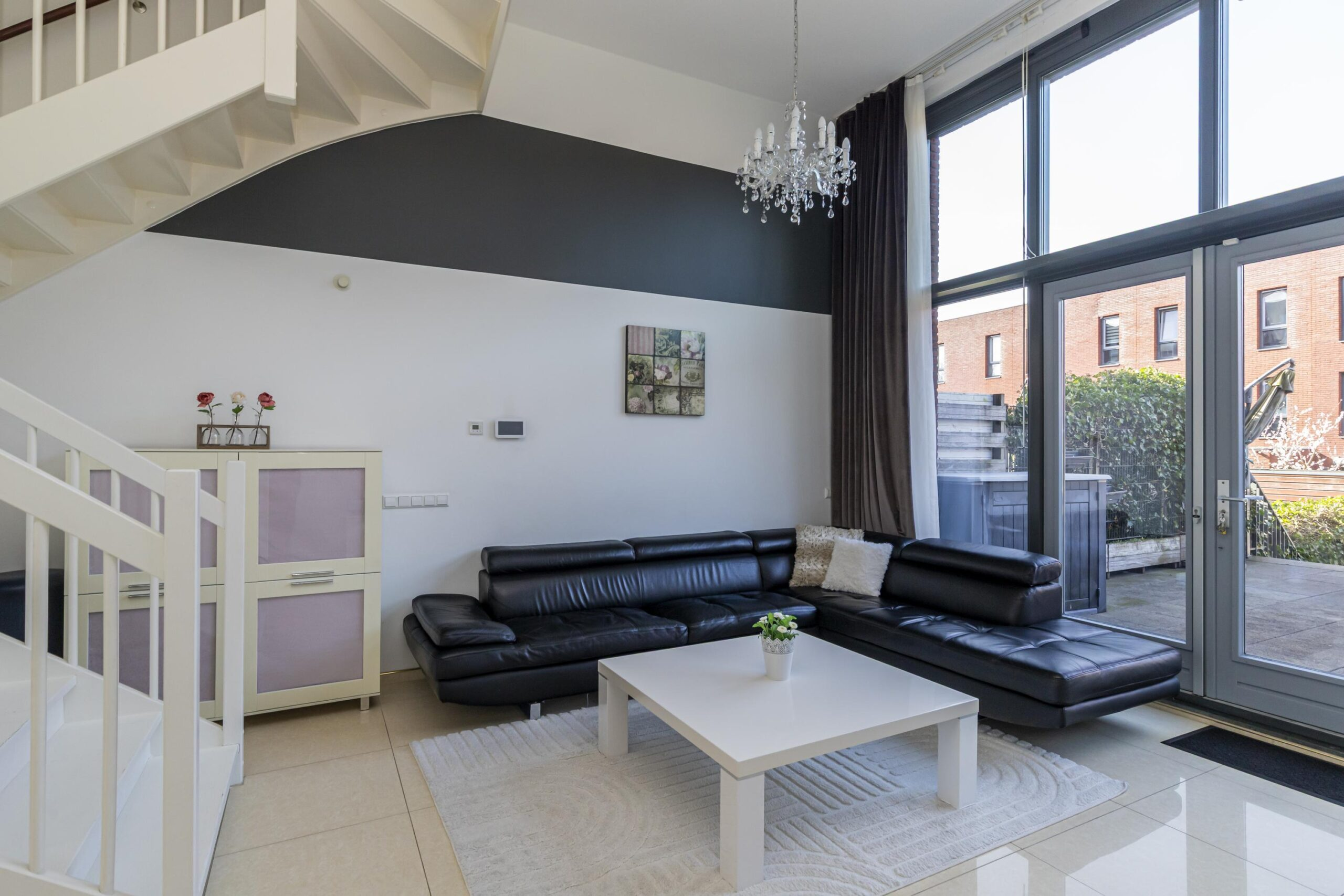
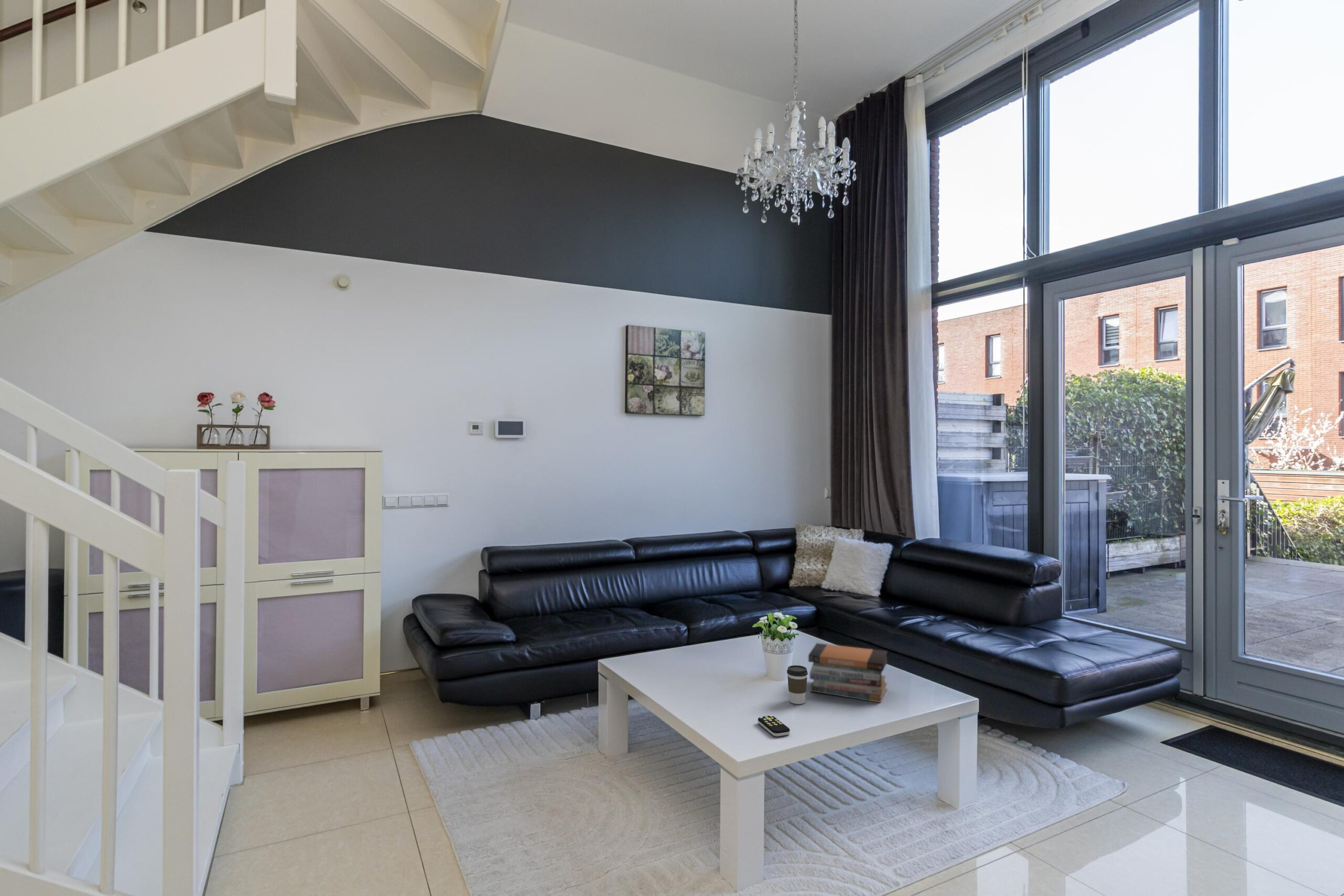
+ remote control [758,715,791,737]
+ book stack [808,642,888,703]
+ coffee cup [786,665,808,705]
